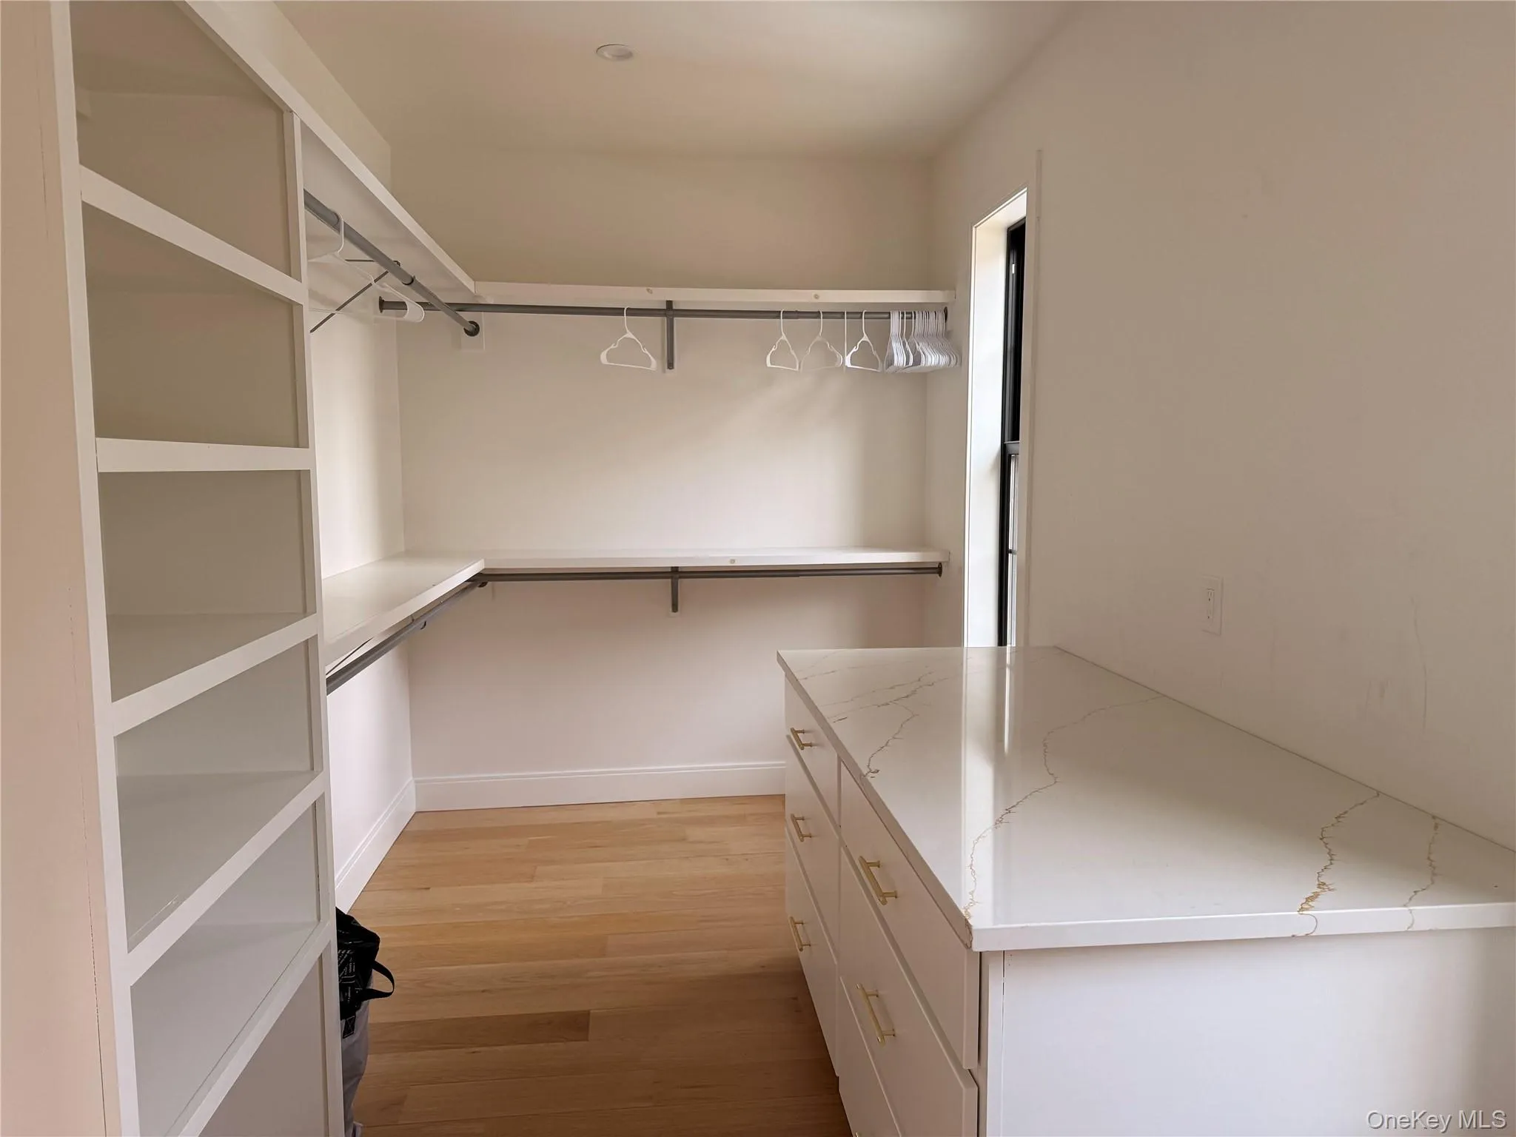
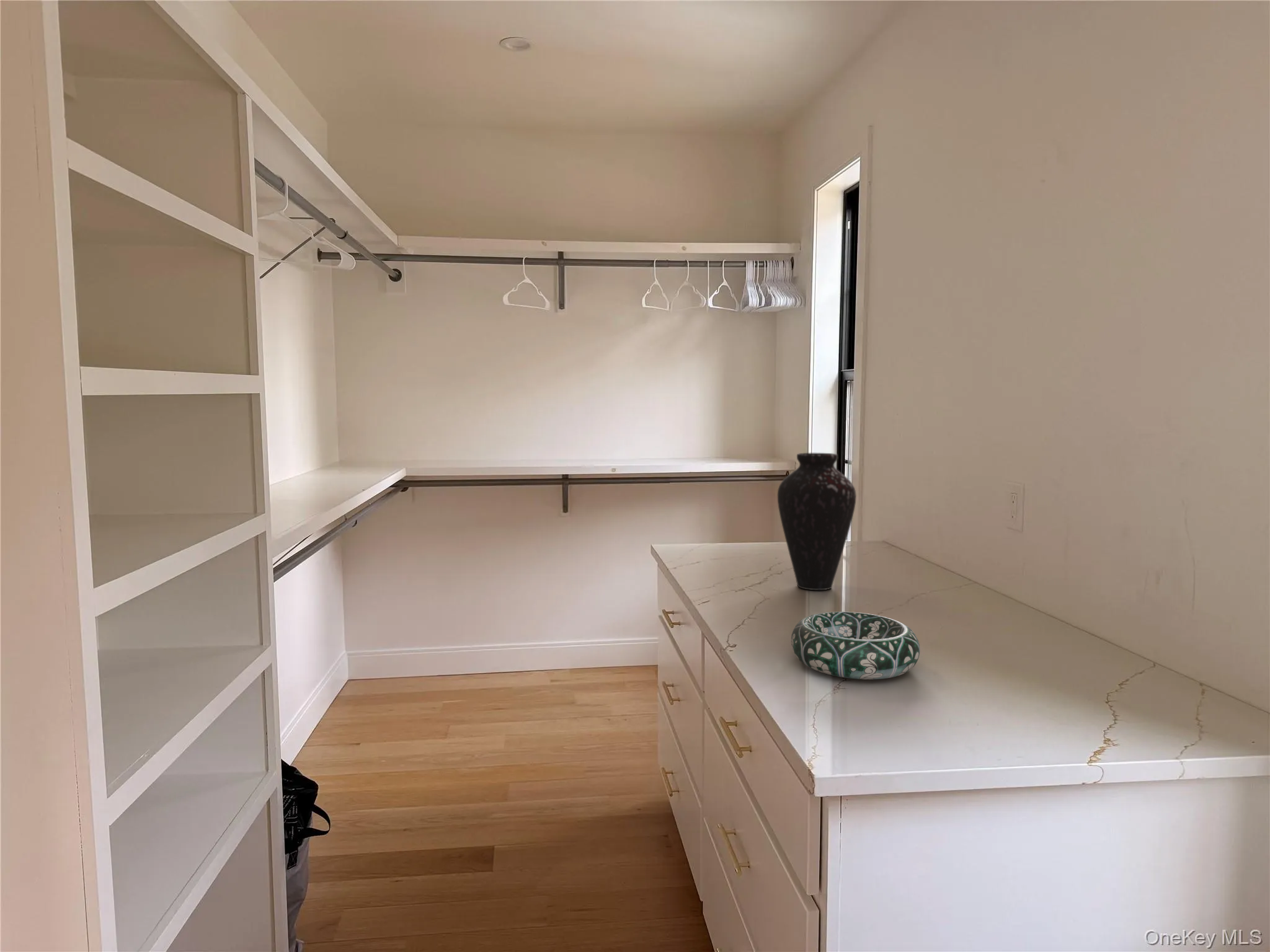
+ vase [777,452,857,591]
+ decorative bowl [791,611,921,680]
